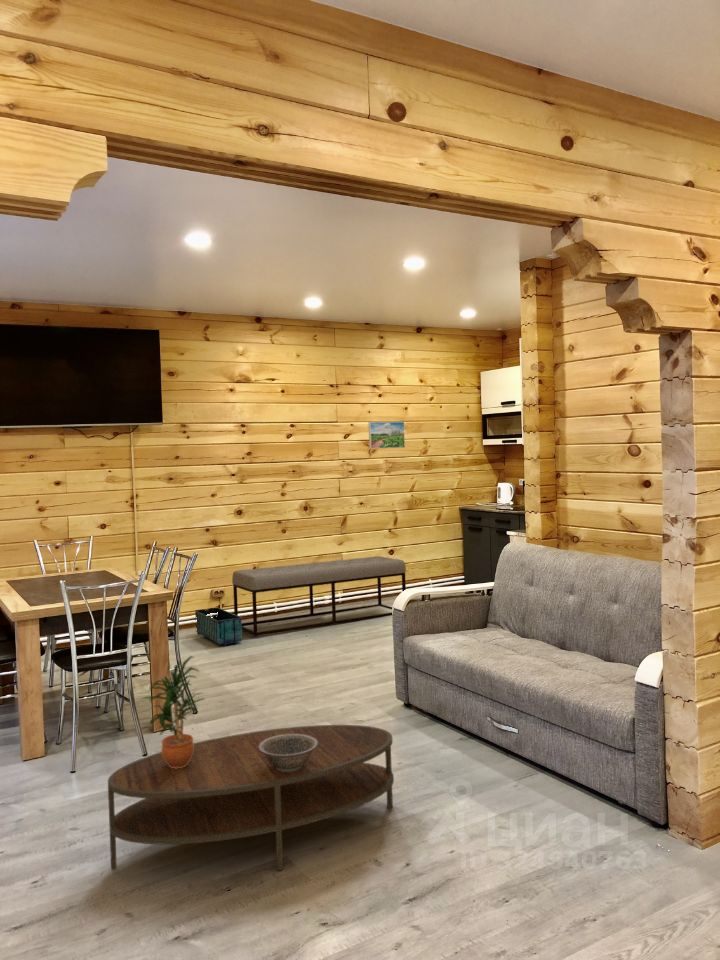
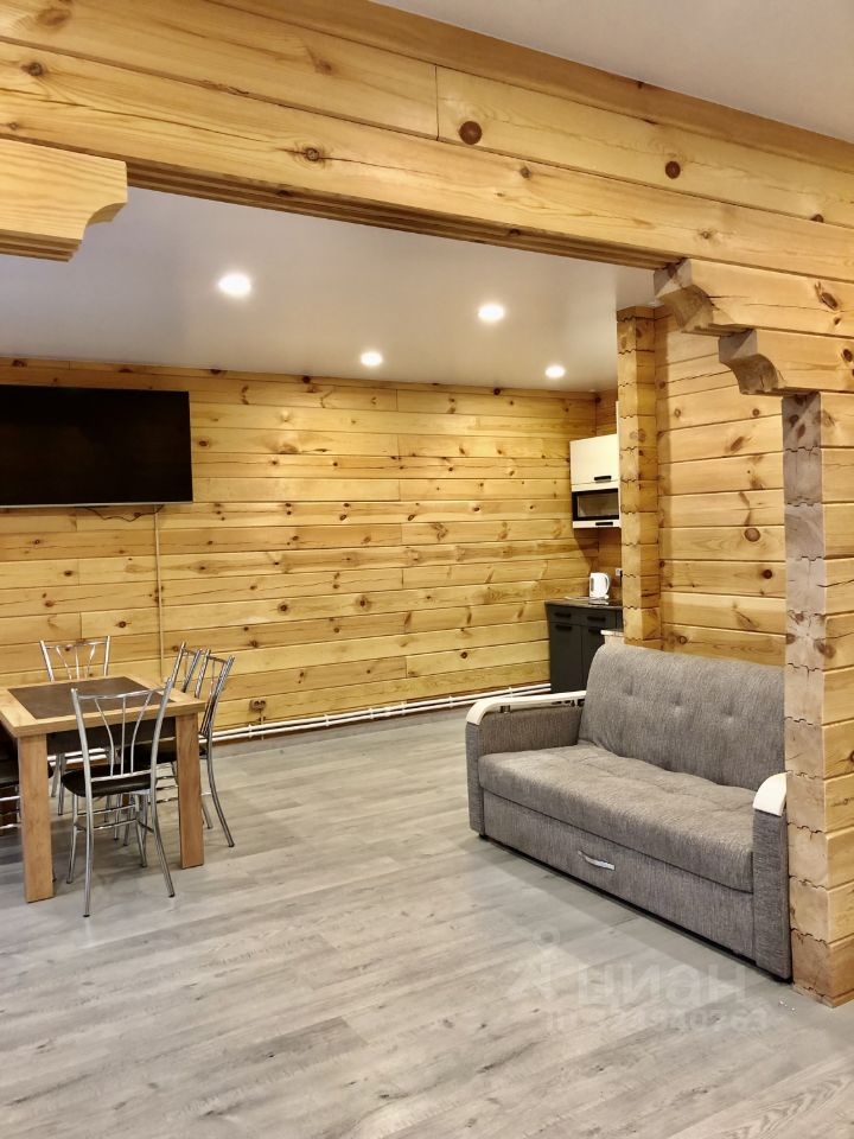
- decorative bowl [258,734,318,772]
- coffee table [107,724,395,872]
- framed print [368,421,406,450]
- bench [231,555,407,637]
- potted plant [141,655,205,769]
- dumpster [194,607,243,646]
